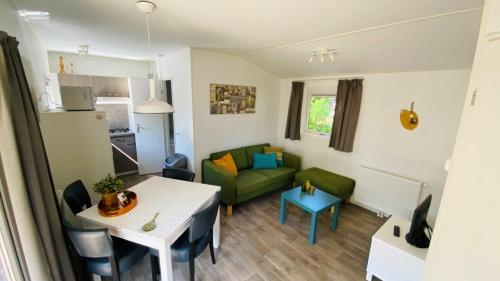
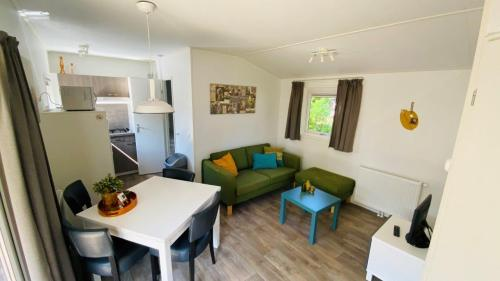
- spoon [141,212,159,232]
